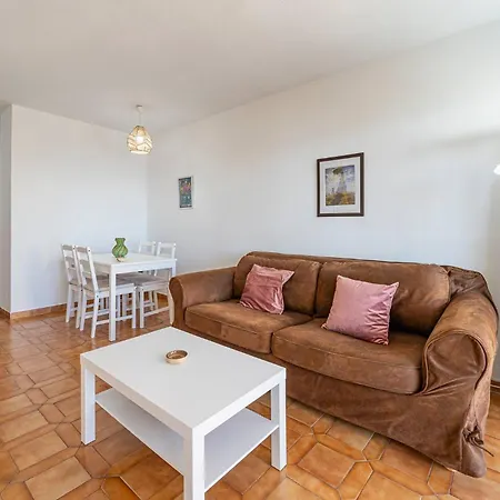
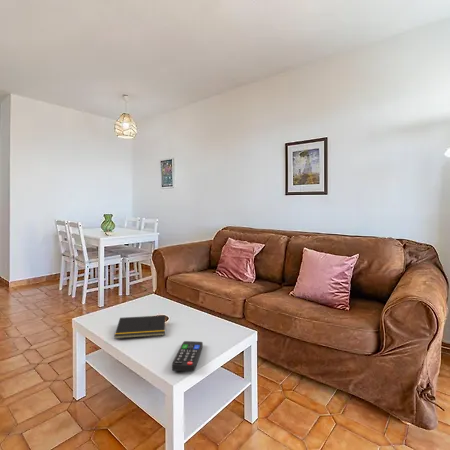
+ notepad [113,314,166,340]
+ remote control [171,340,204,373]
